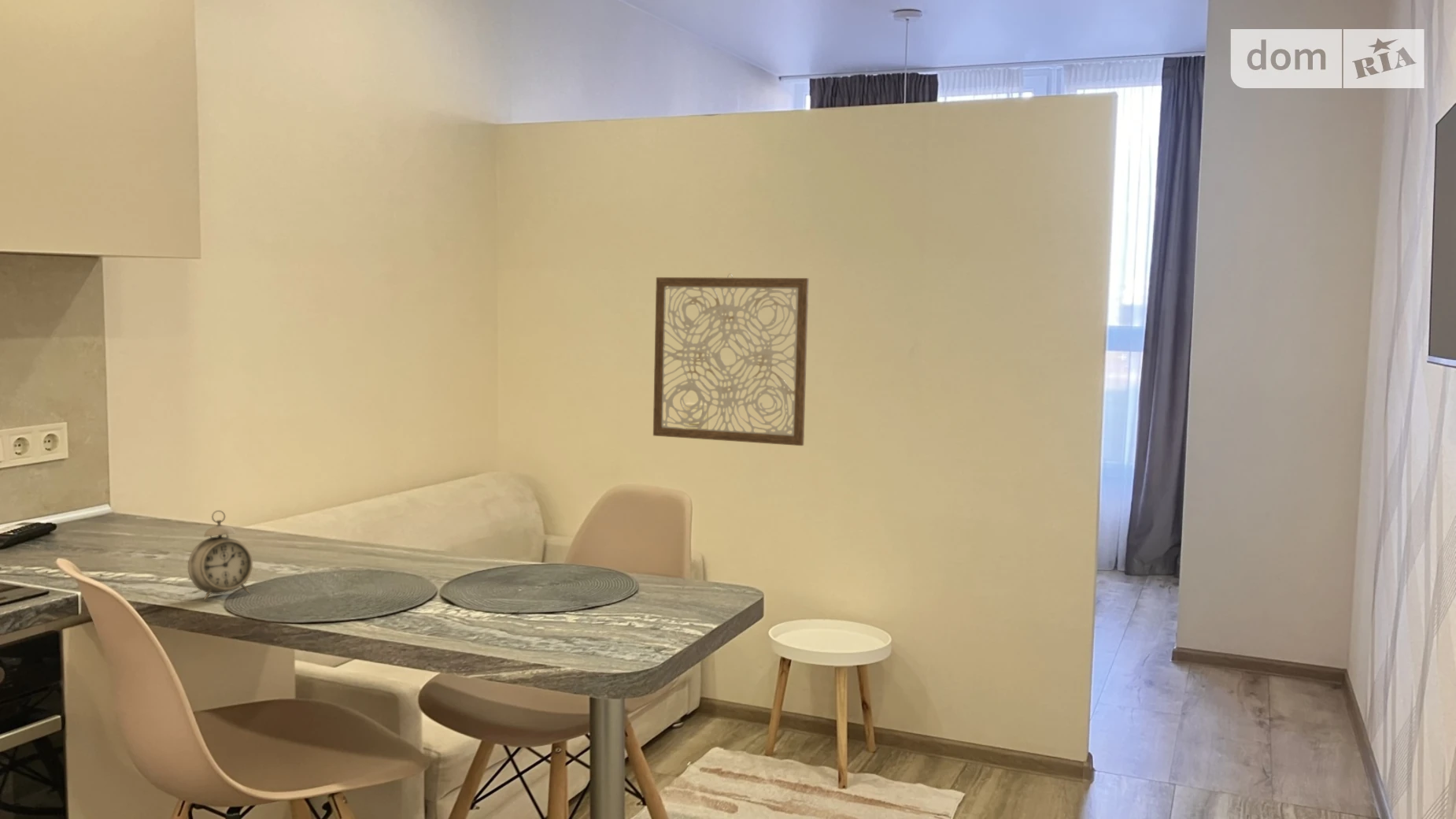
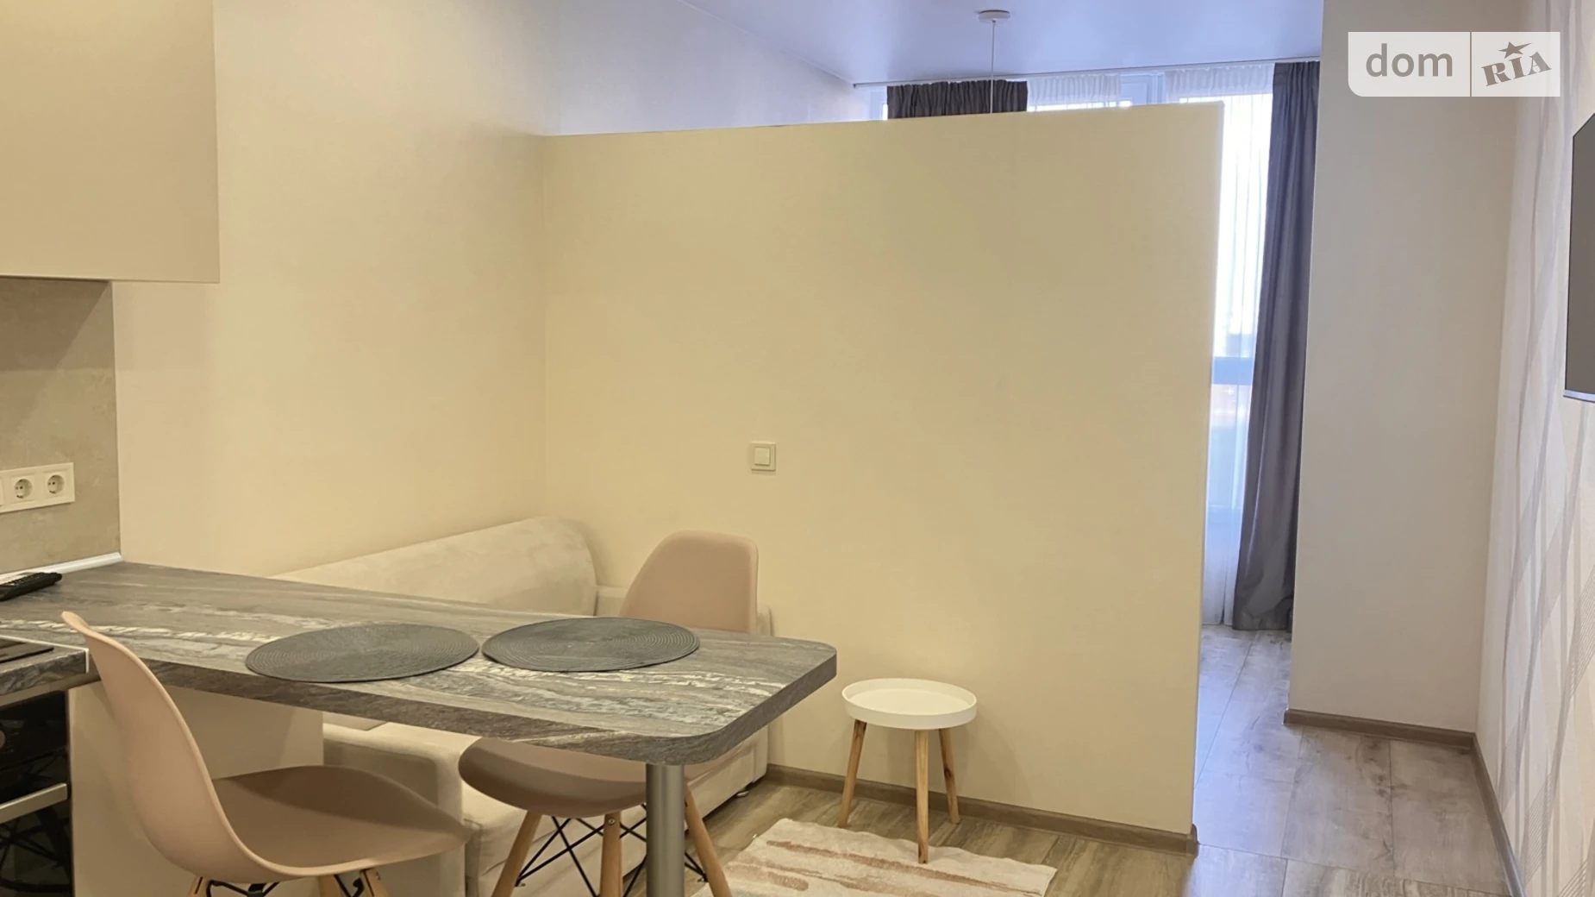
- alarm clock [187,510,253,601]
- wall art [652,272,810,447]
